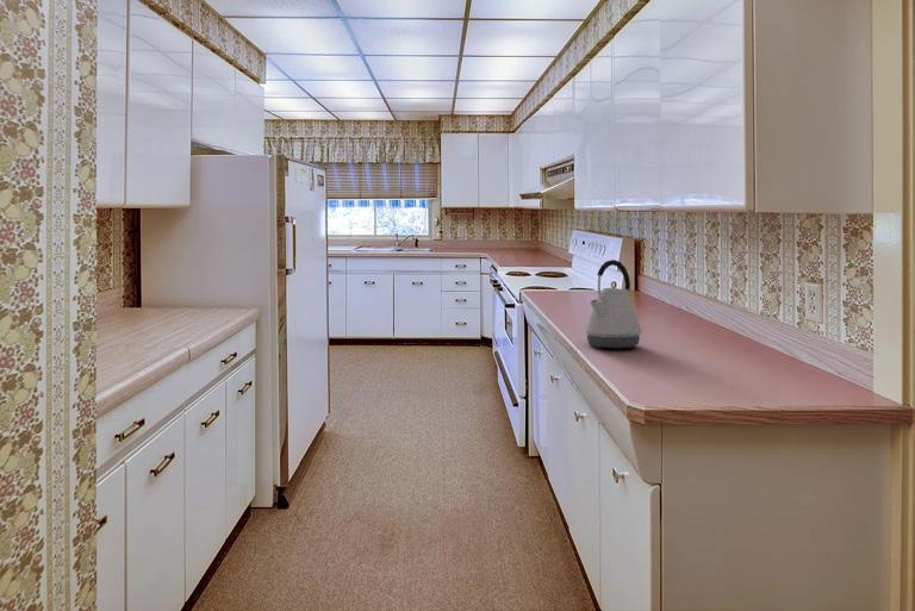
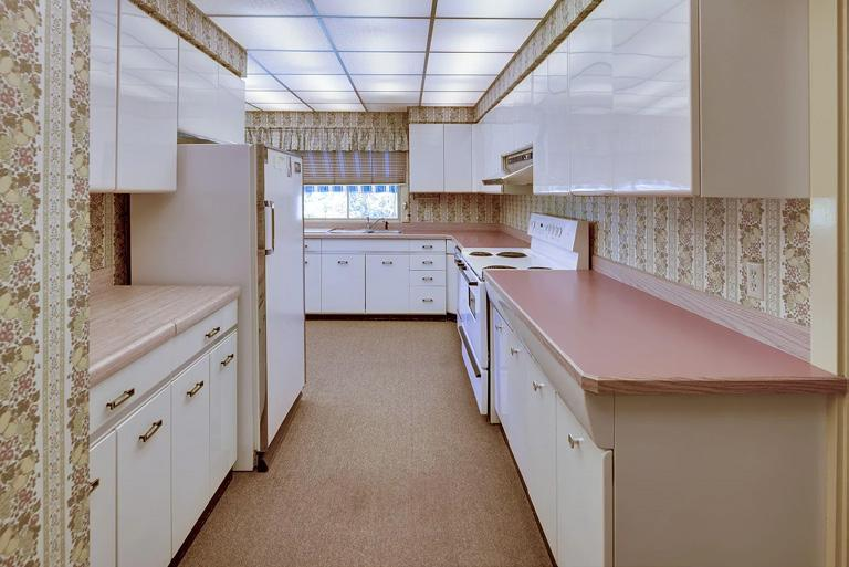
- kettle [584,258,642,349]
